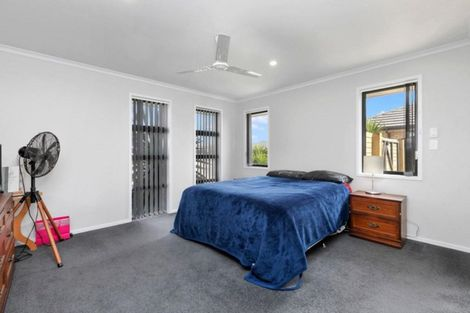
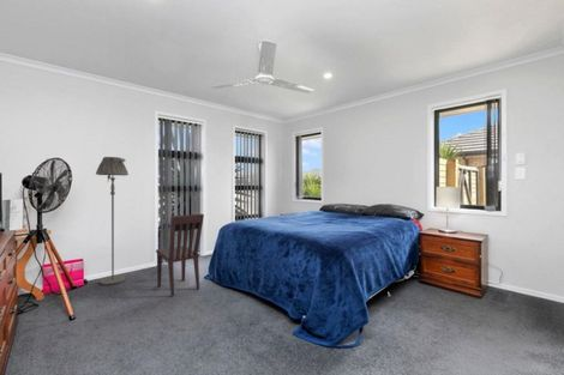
+ floor lamp [95,156,130,286]
+ dining chair [155,213,205,297]
